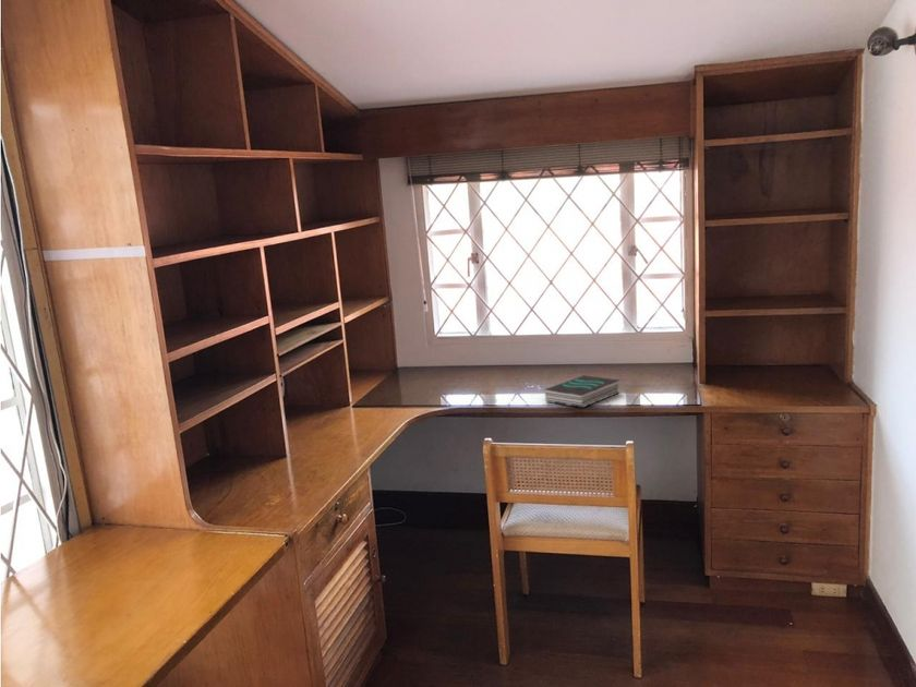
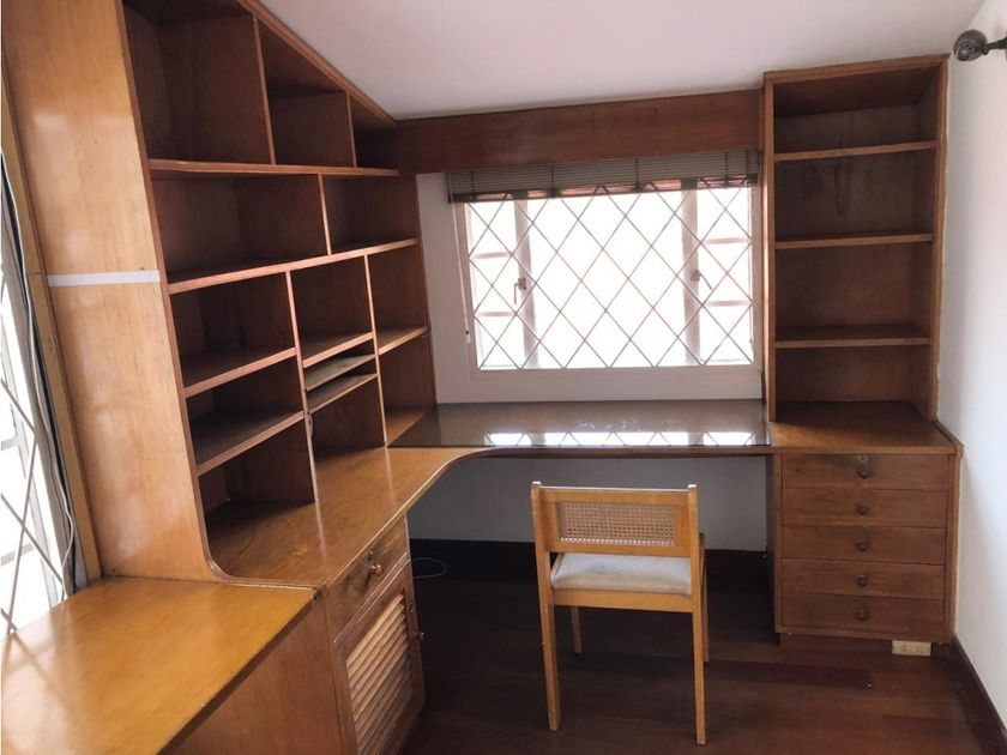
- book [544,374,622,409]
